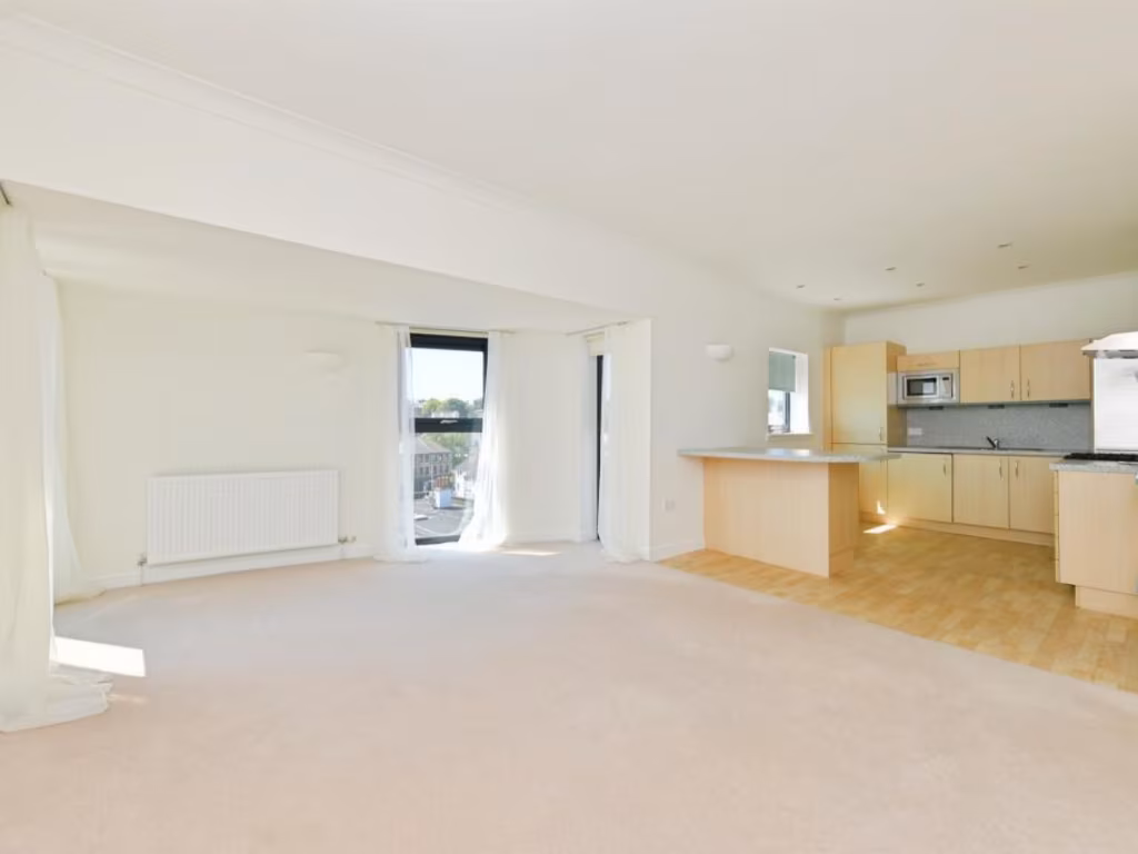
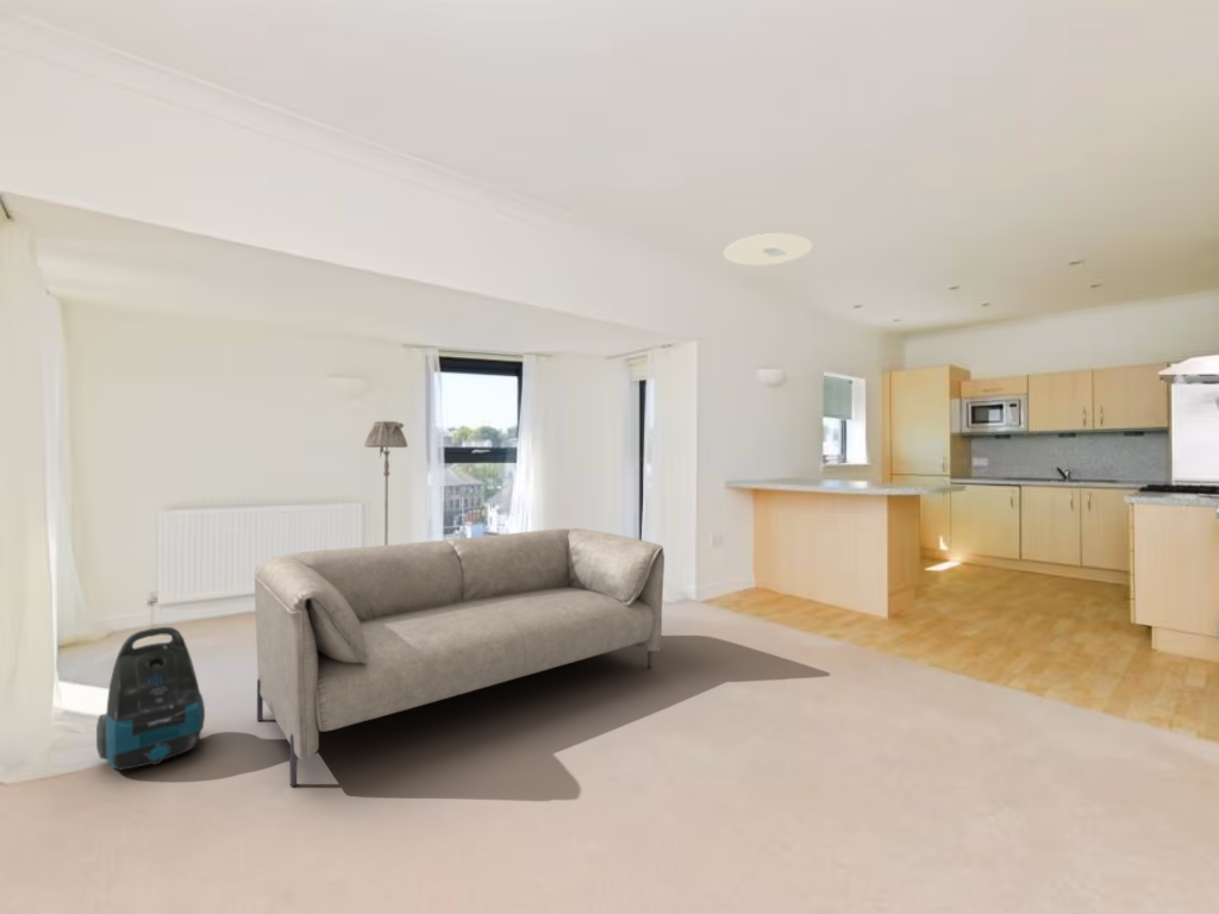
+ floor lamp [363,420,410,545]
+ vacuum cleaner [95,626,206,770]
+ sofa [254,527,665,787]
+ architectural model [723,232,813,267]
